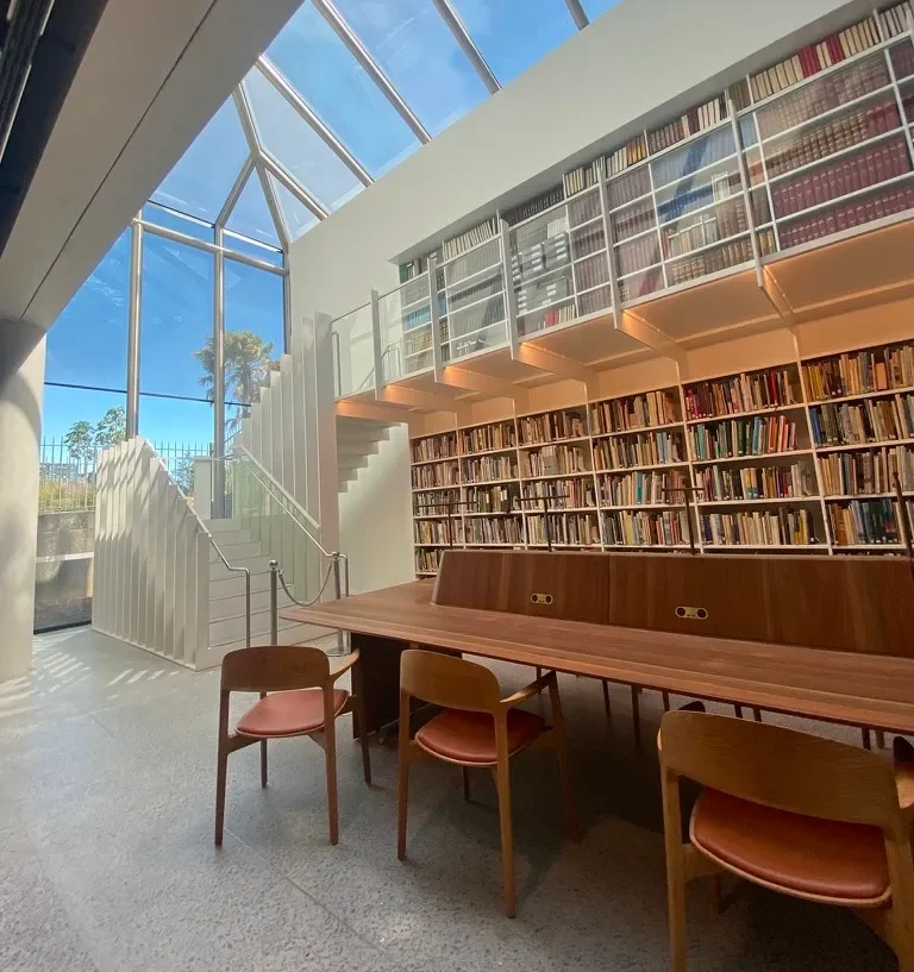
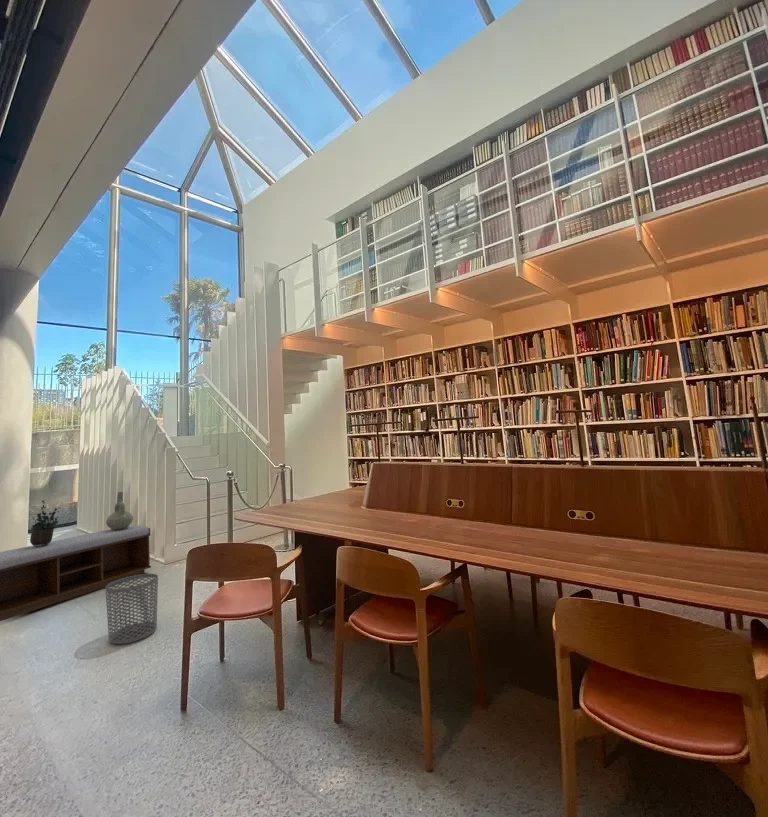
+ bench [0,525,152,622]
+ potted plant [29,499,62,547]
+ decorative vase [105,491,134,530]
+ waste bin [105,573,159,645]
